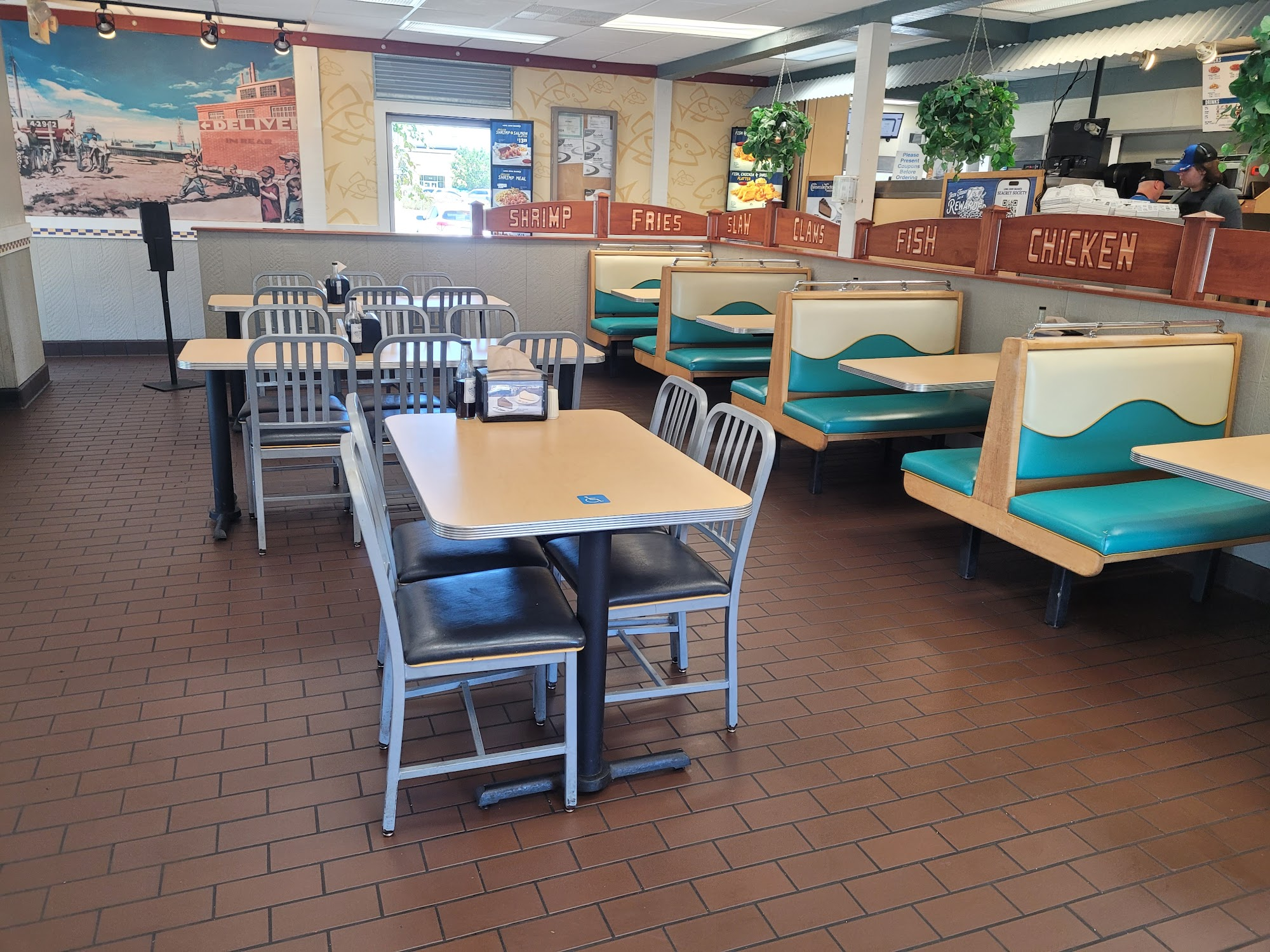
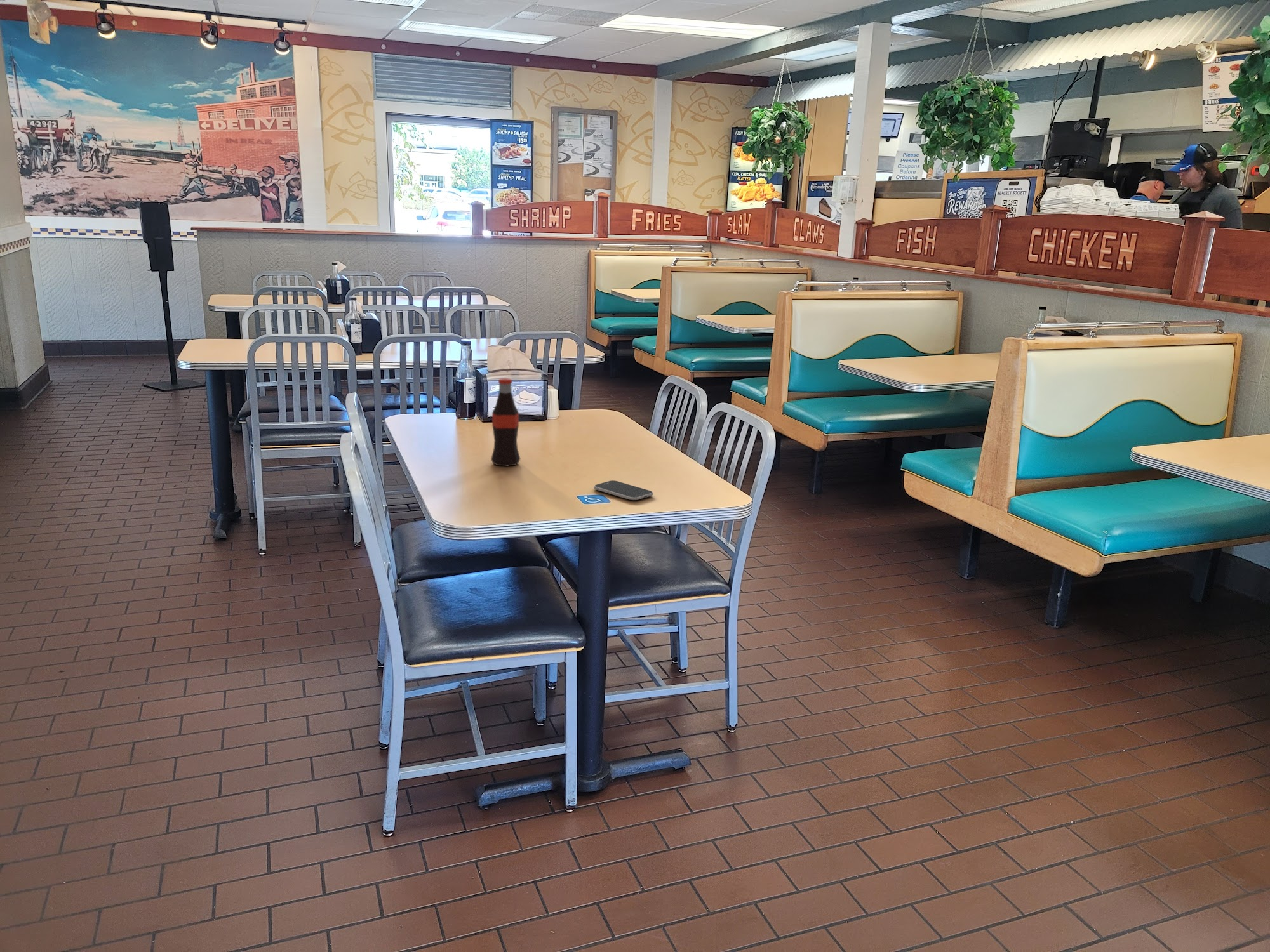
+ bottle [490,378,521,467]
+ smartphone [593,480,654,501]
